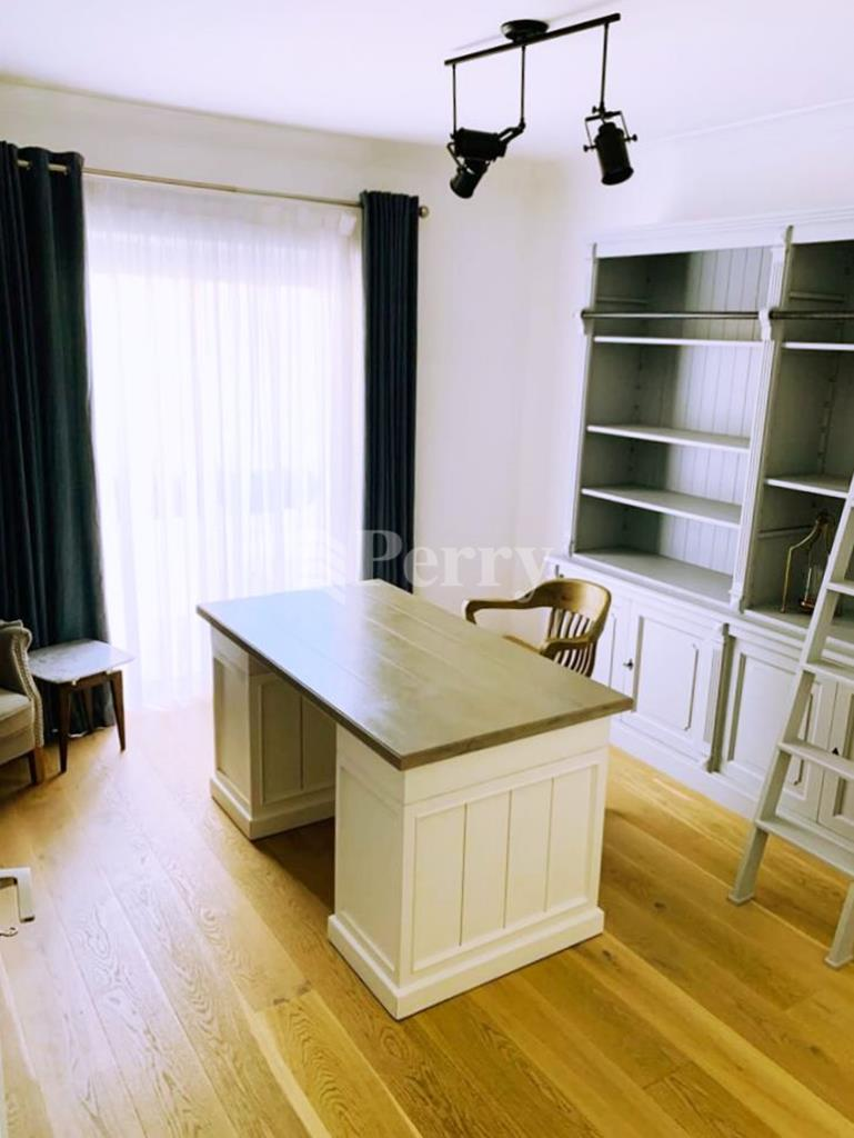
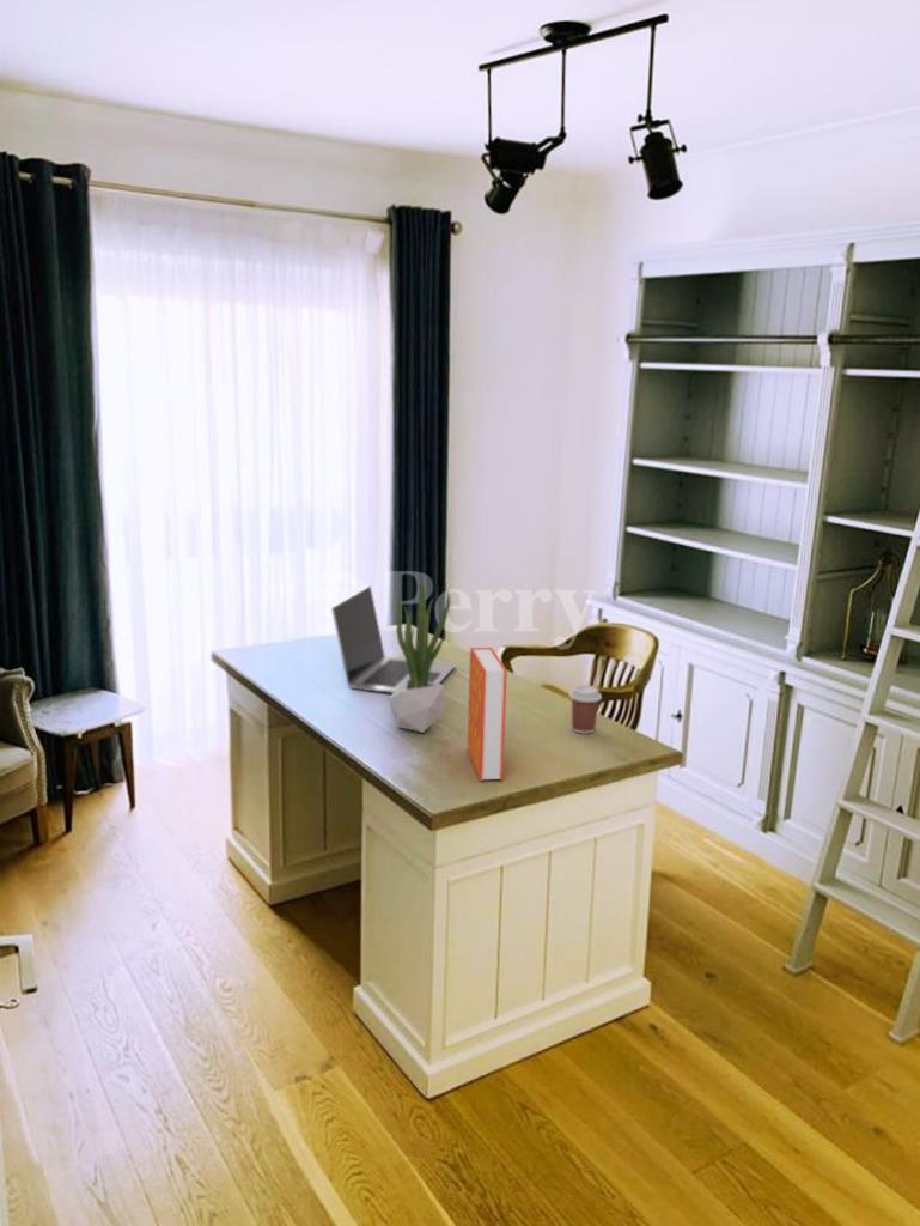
+ coffee cup [568,684,603,735]
+ book [467,647,508,783]
+ potted plant [386,579,451,734]
+ laptop [330,584,457,694]
